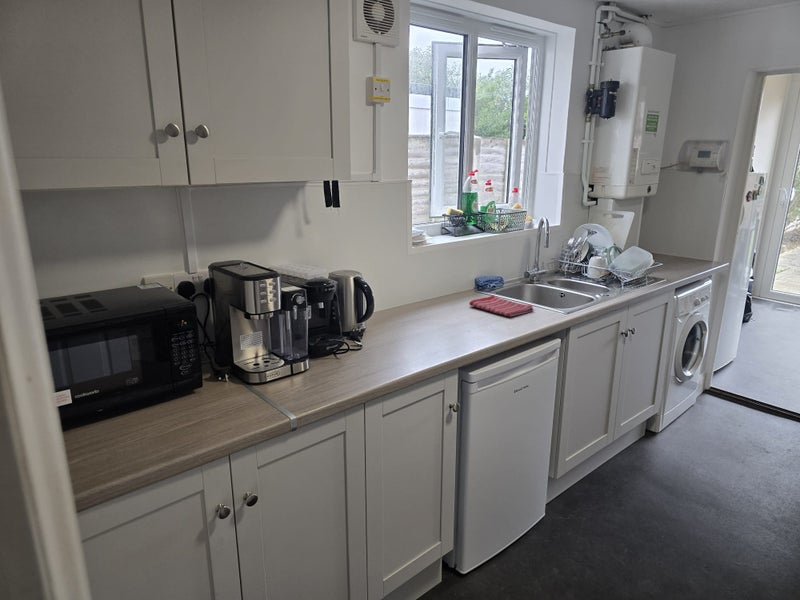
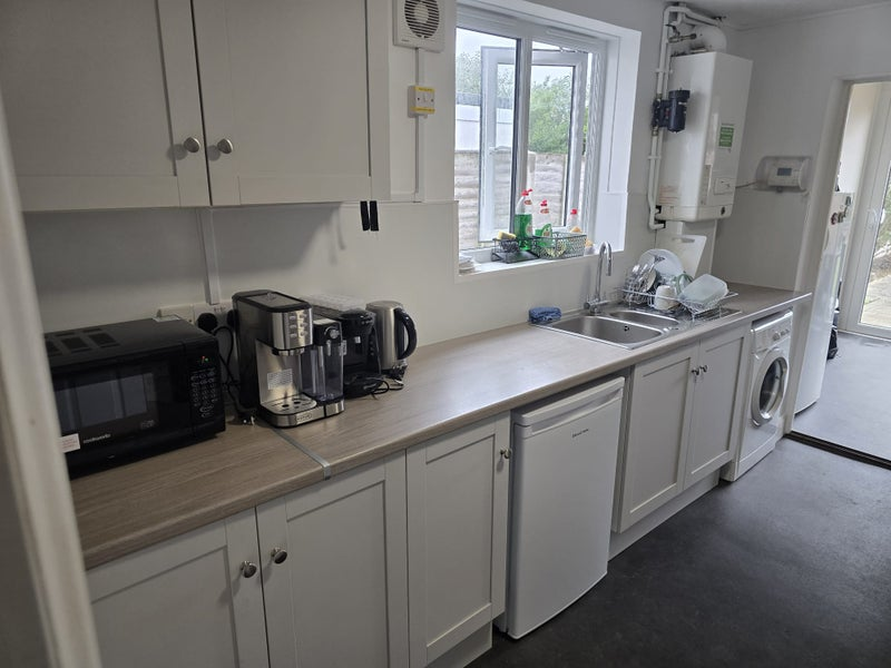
- dish towel [468,294,535,318]
